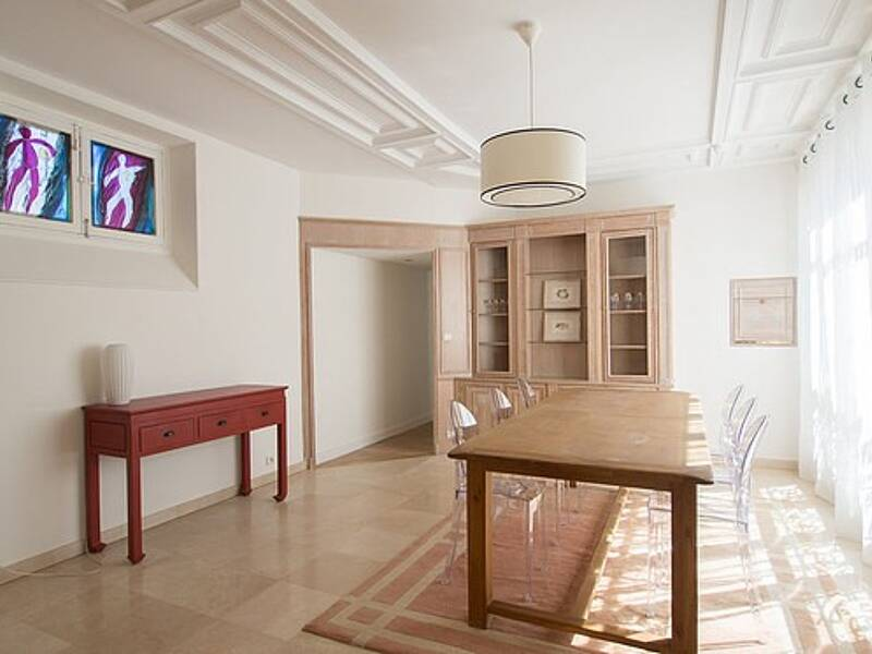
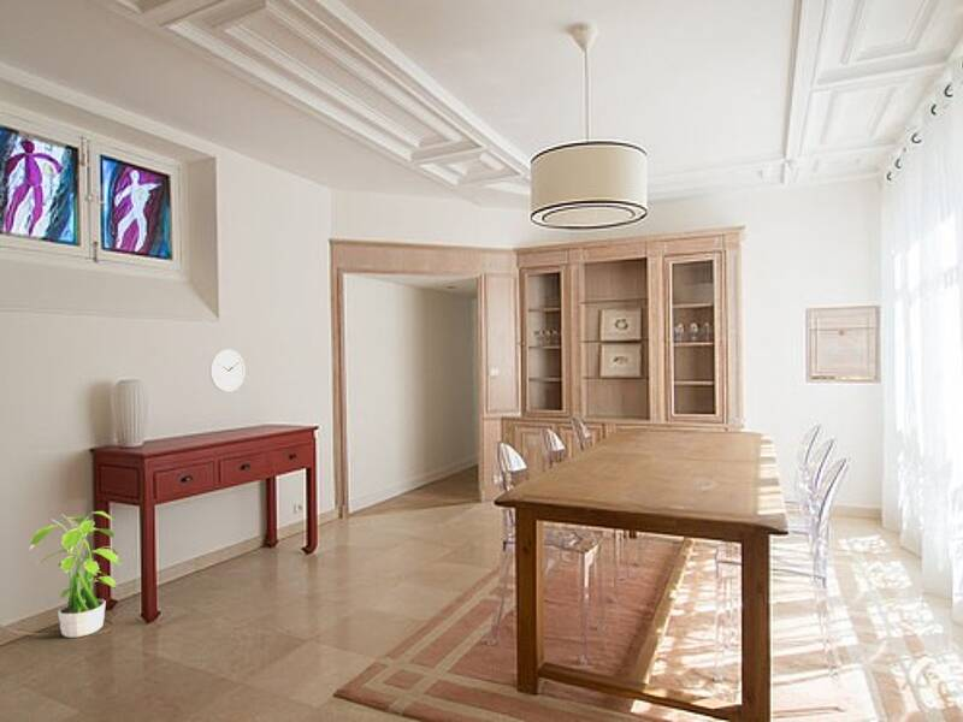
+ potted plant [28,510,123,639]
+ wall clock [208,348,247,393]
